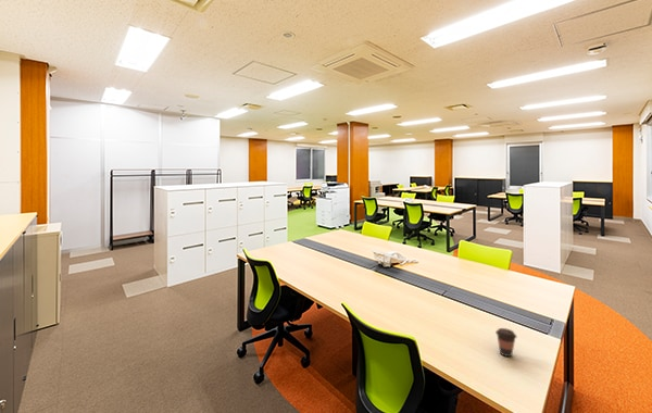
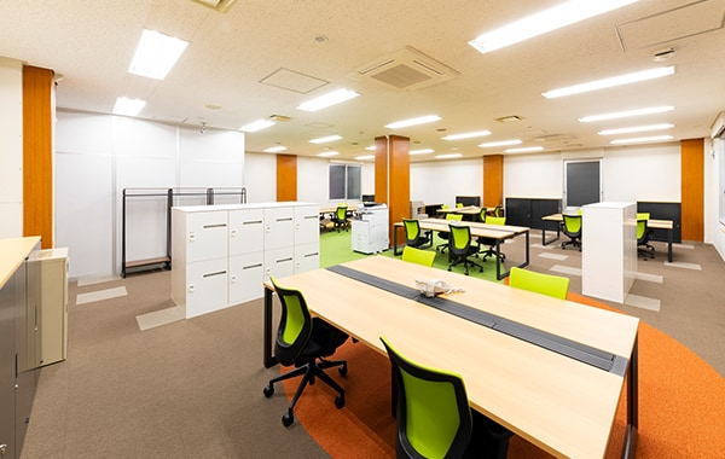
- coffee cup [494,327,517,358]
